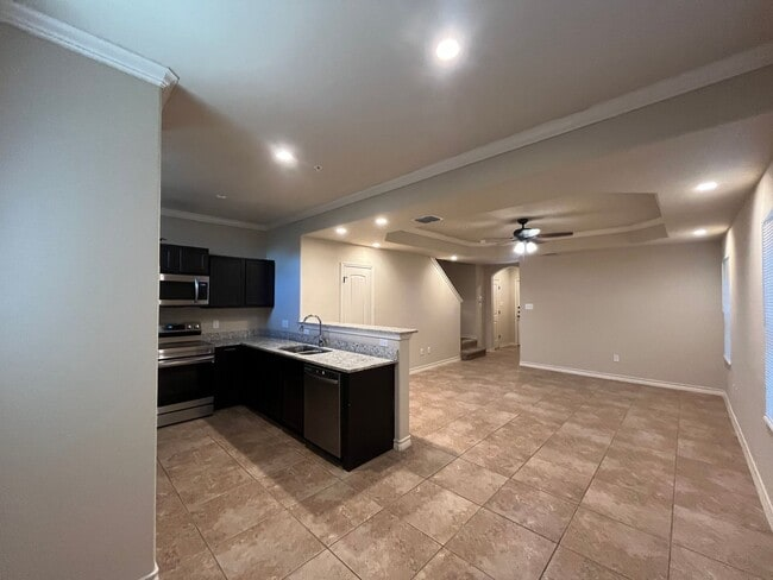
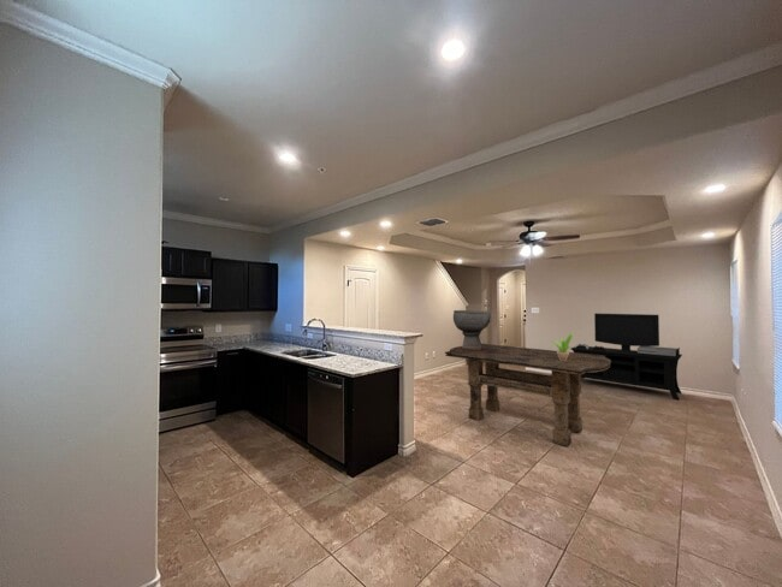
+ potted plant [549,331,575,361]
+ dining table [444,343,611,447]
+ urn [452,309,492,352]
+ media console [569,313,683,401]
